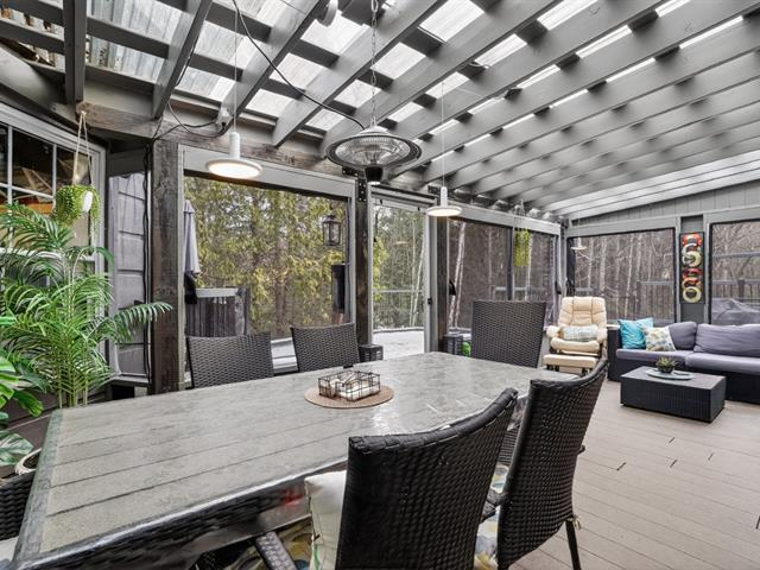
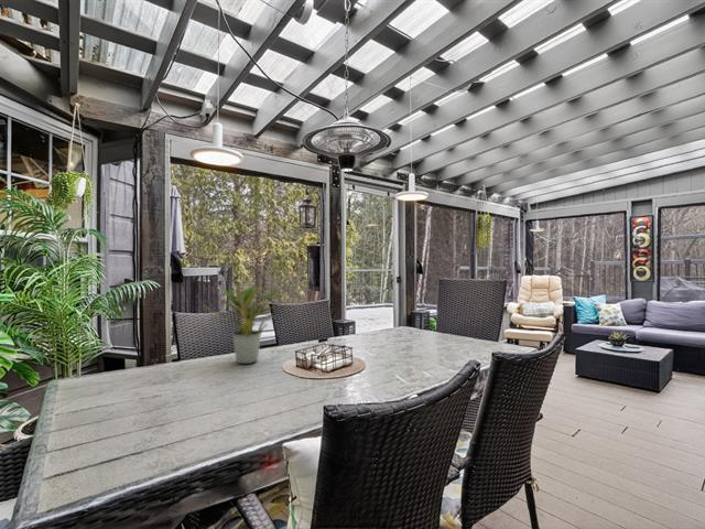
+ potted plant [202,284,281,365]
